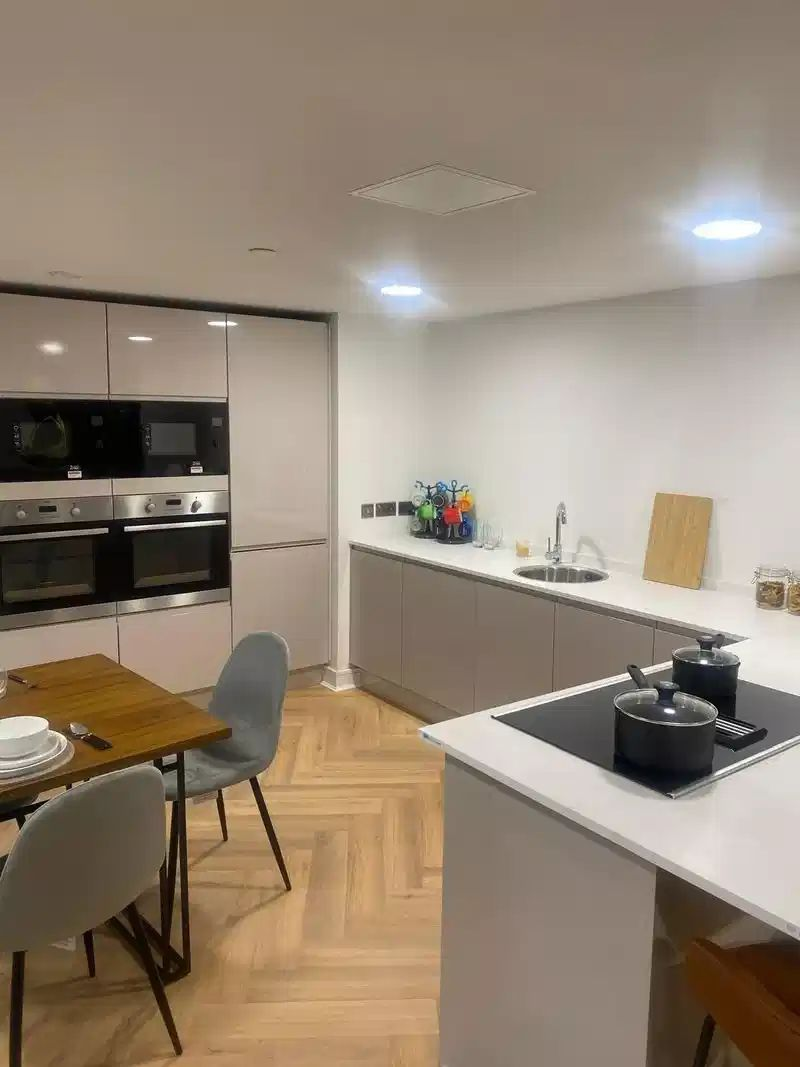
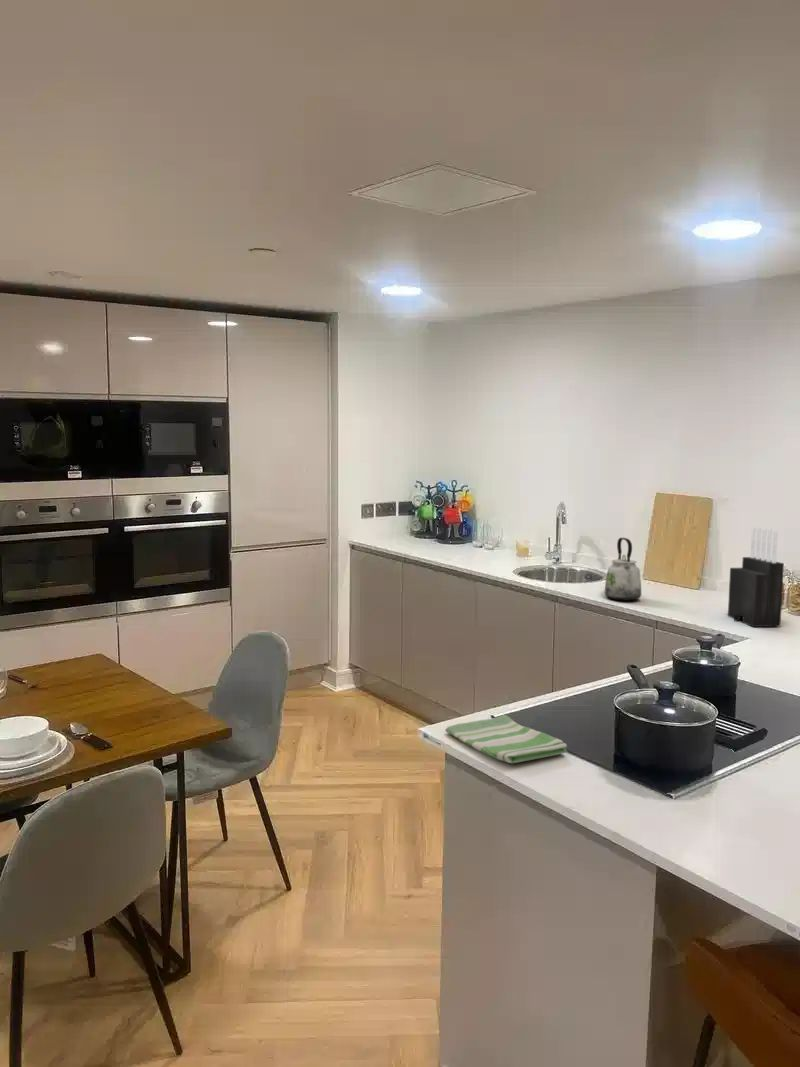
+ dish towel [444,714,568,764]
+ knife block [727,526,785,628]
+ kettle [603,537,642,602]
